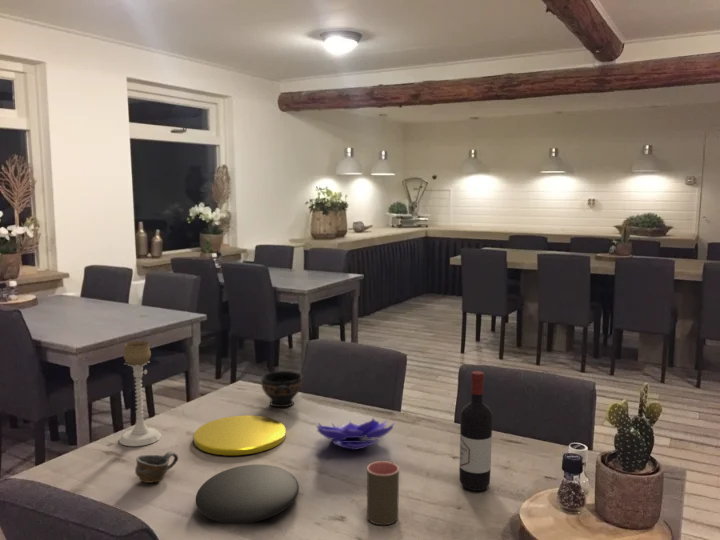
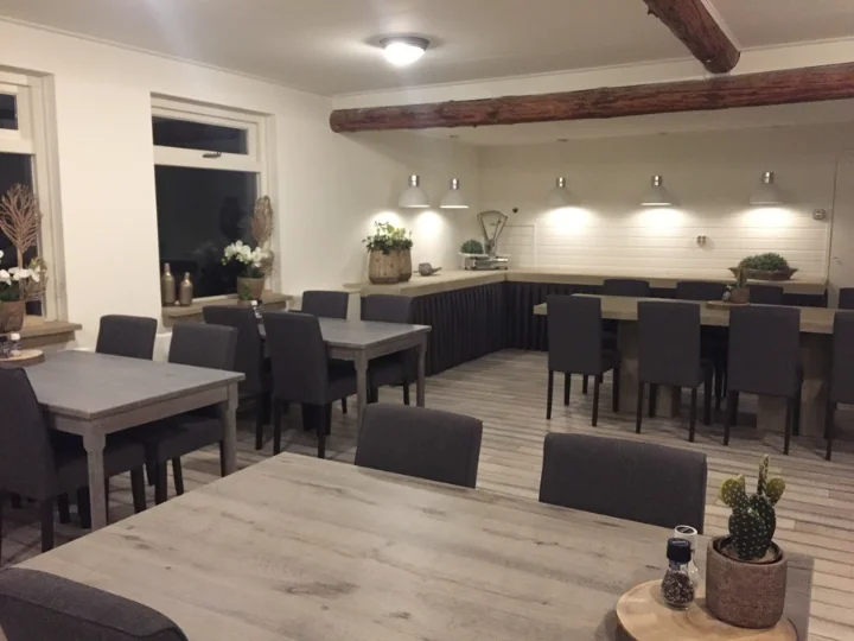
- bowl [260,370,304,408]
- plate [195,463,300,525]
- candle holder [118,340,162,447]
- cup [366,460,400,526]
- cup [134,450,179,484]
- decorative bowl [315,416,395,451]
- wine bottle [458,370,494,492]
- plate [193,415,287,456]
